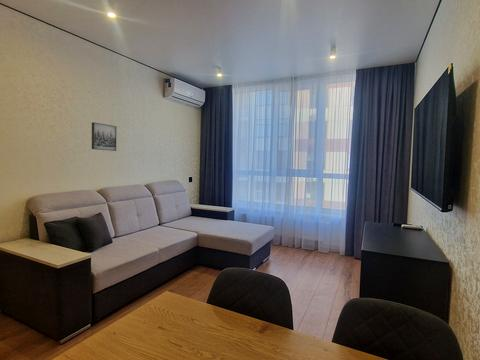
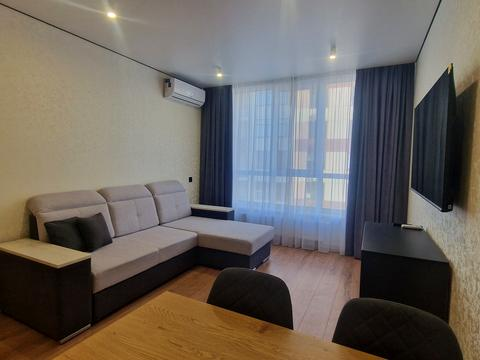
- wall art [91,121,118,152]
